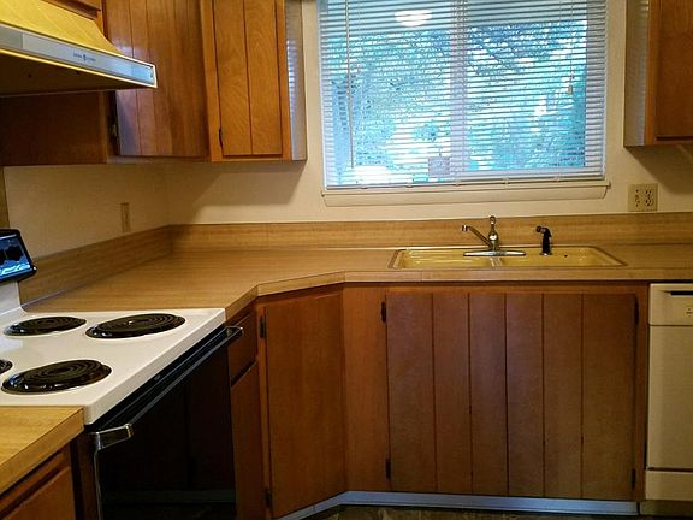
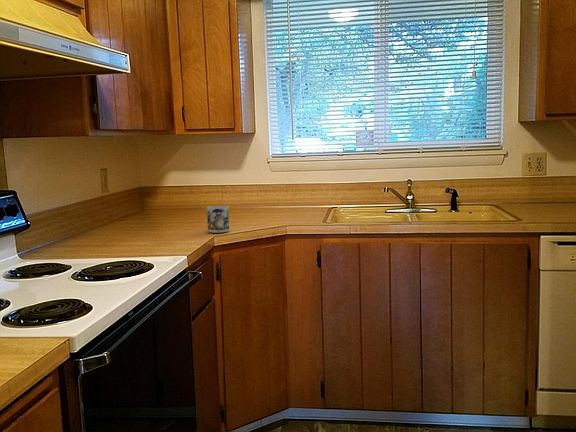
+ mug [206,205,230,234]
